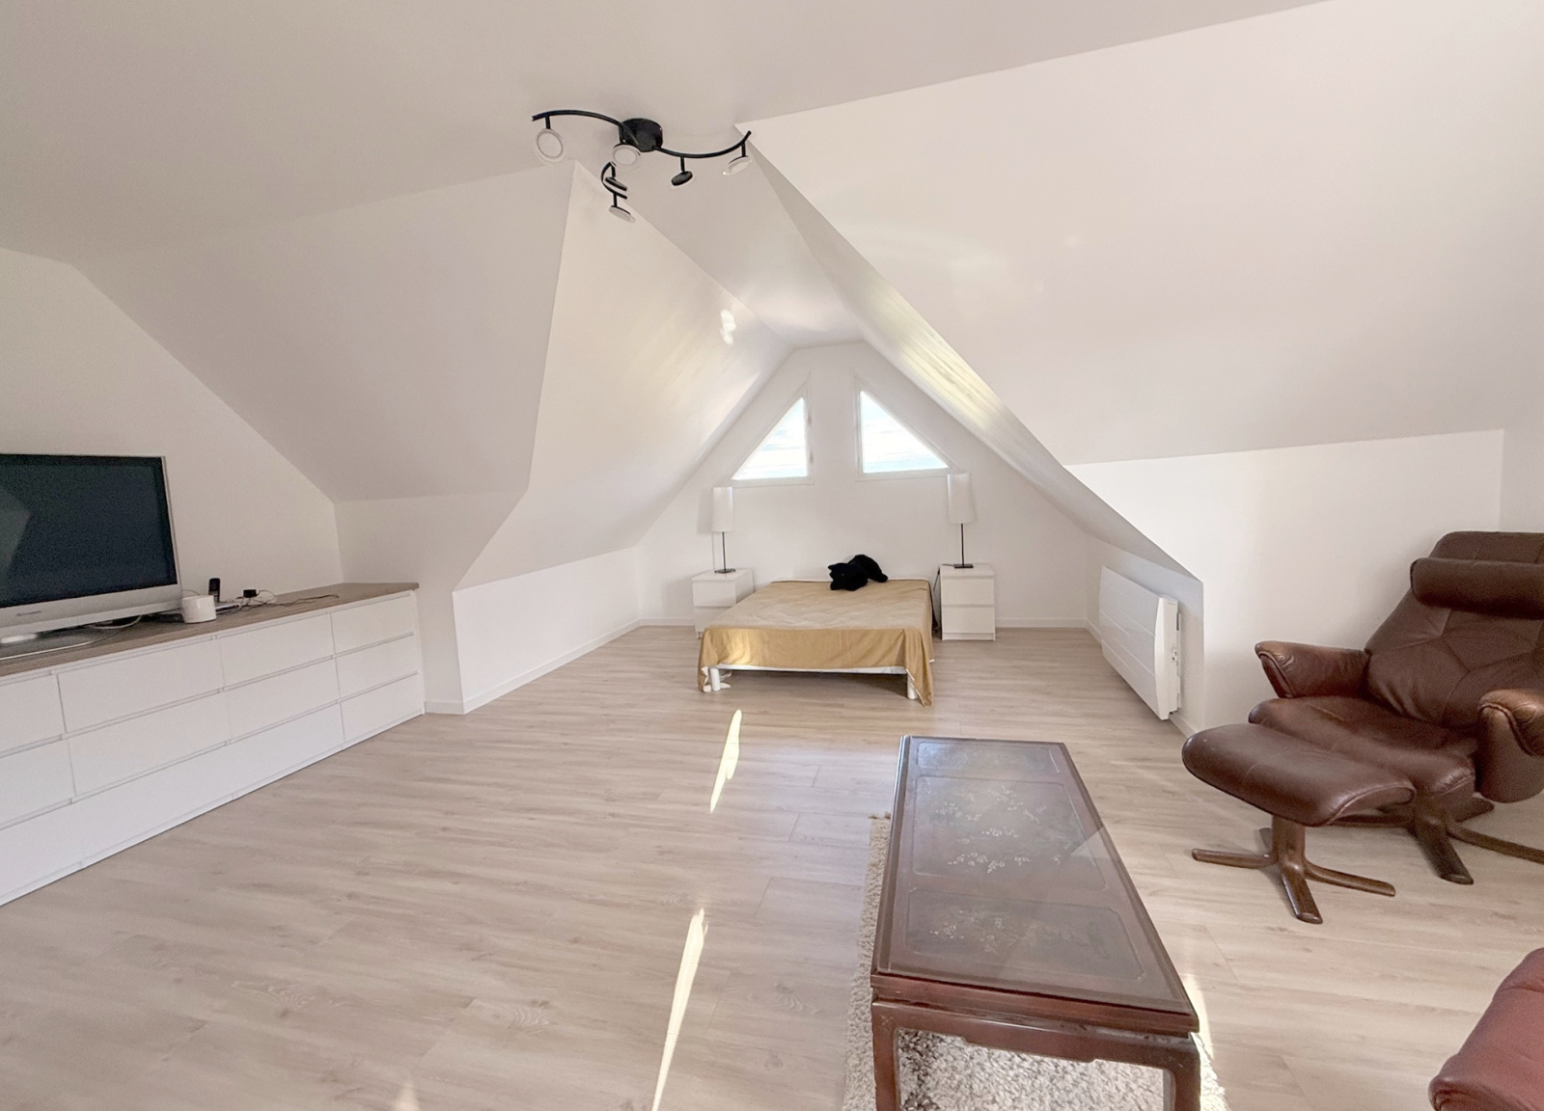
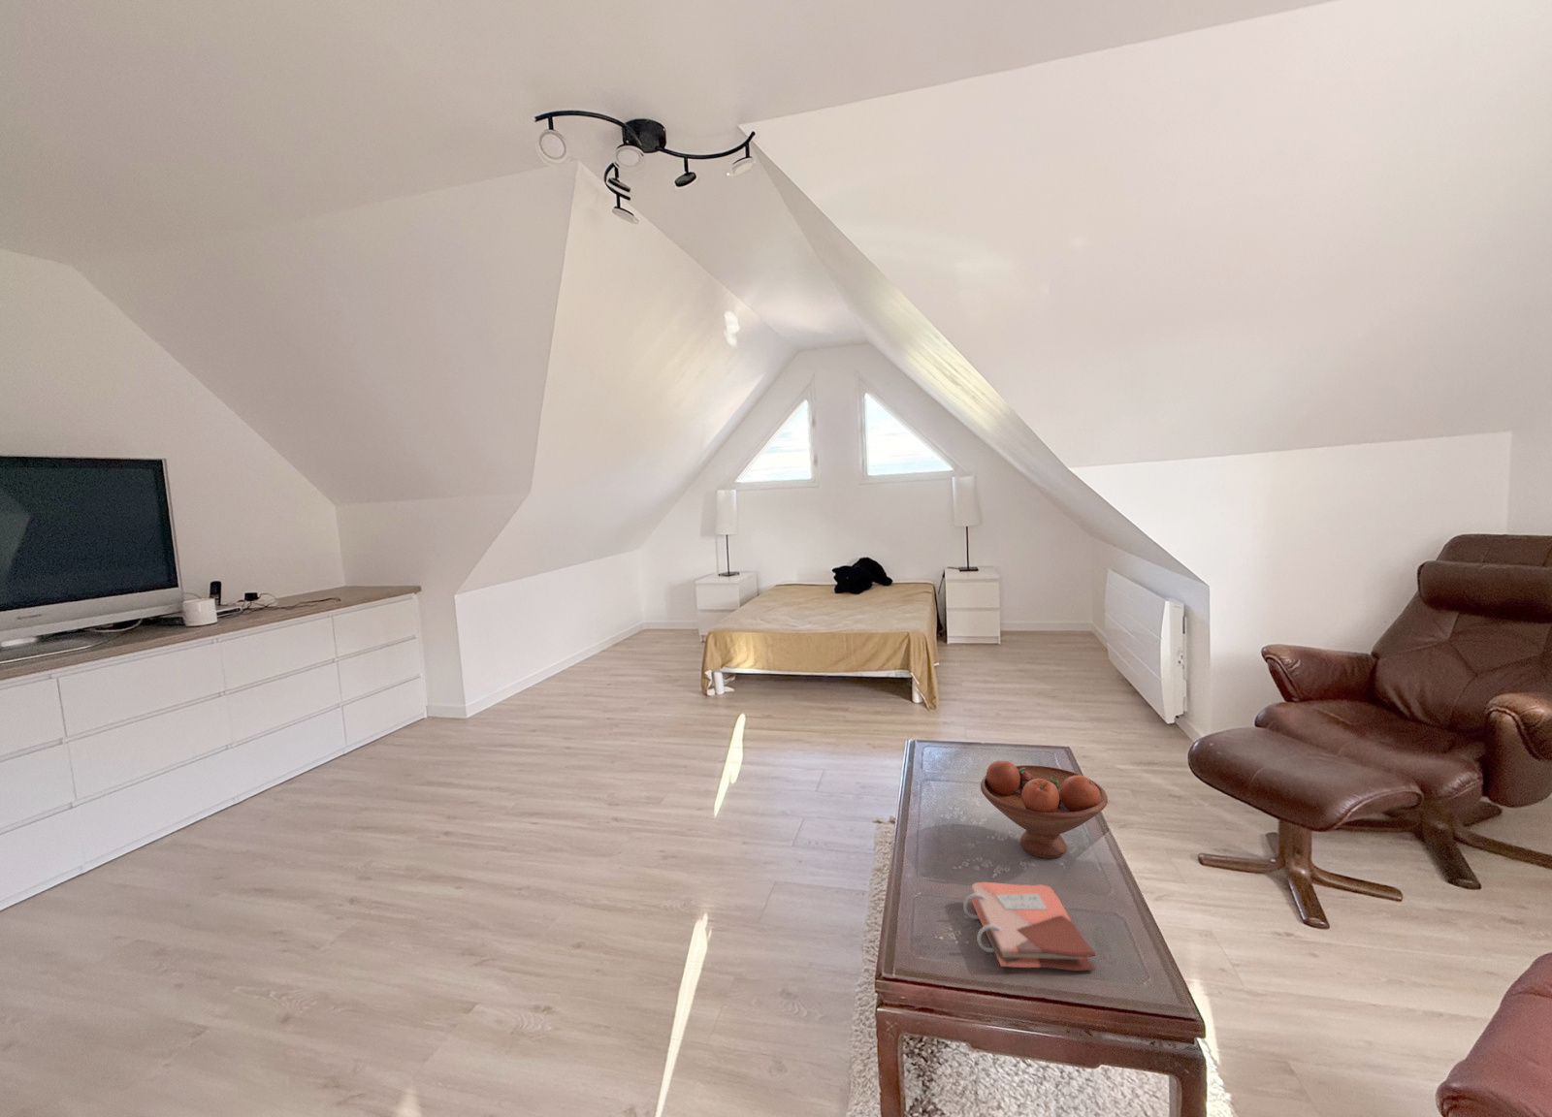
+ phonebook [963,881,1097,971]
+ fruit bowl [980,759,1109,859]
